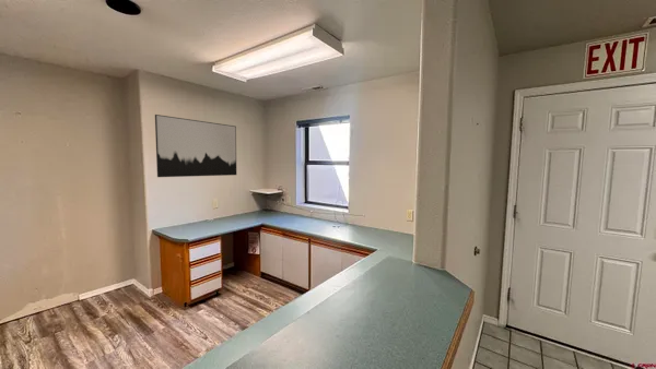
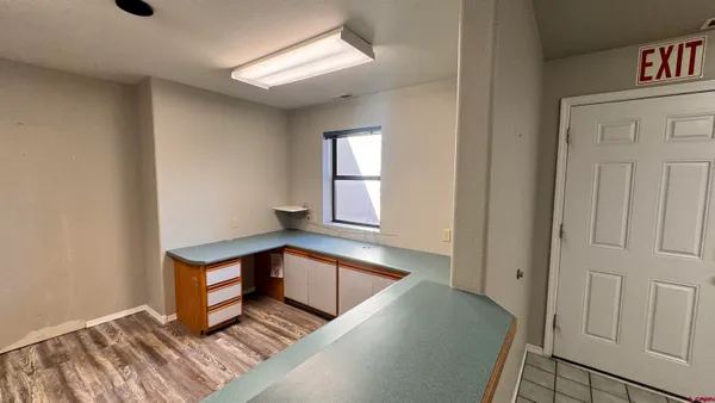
- wall art [154,114,237,178]
